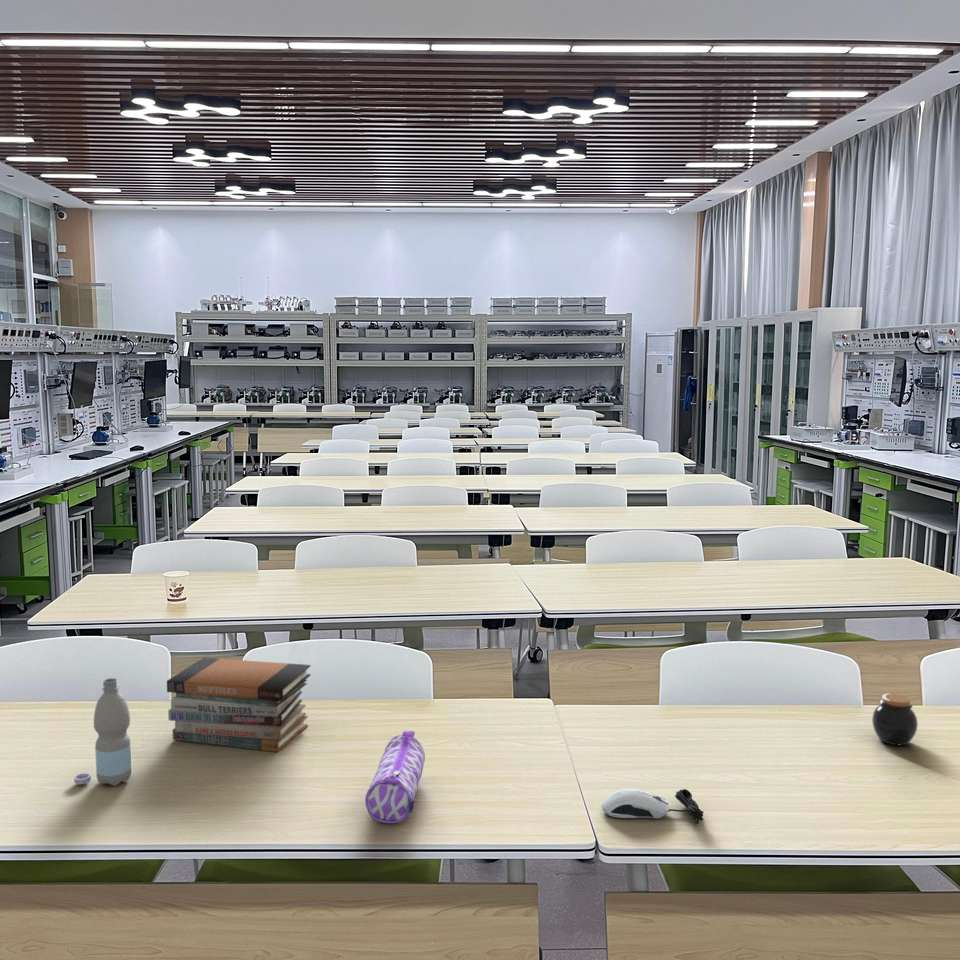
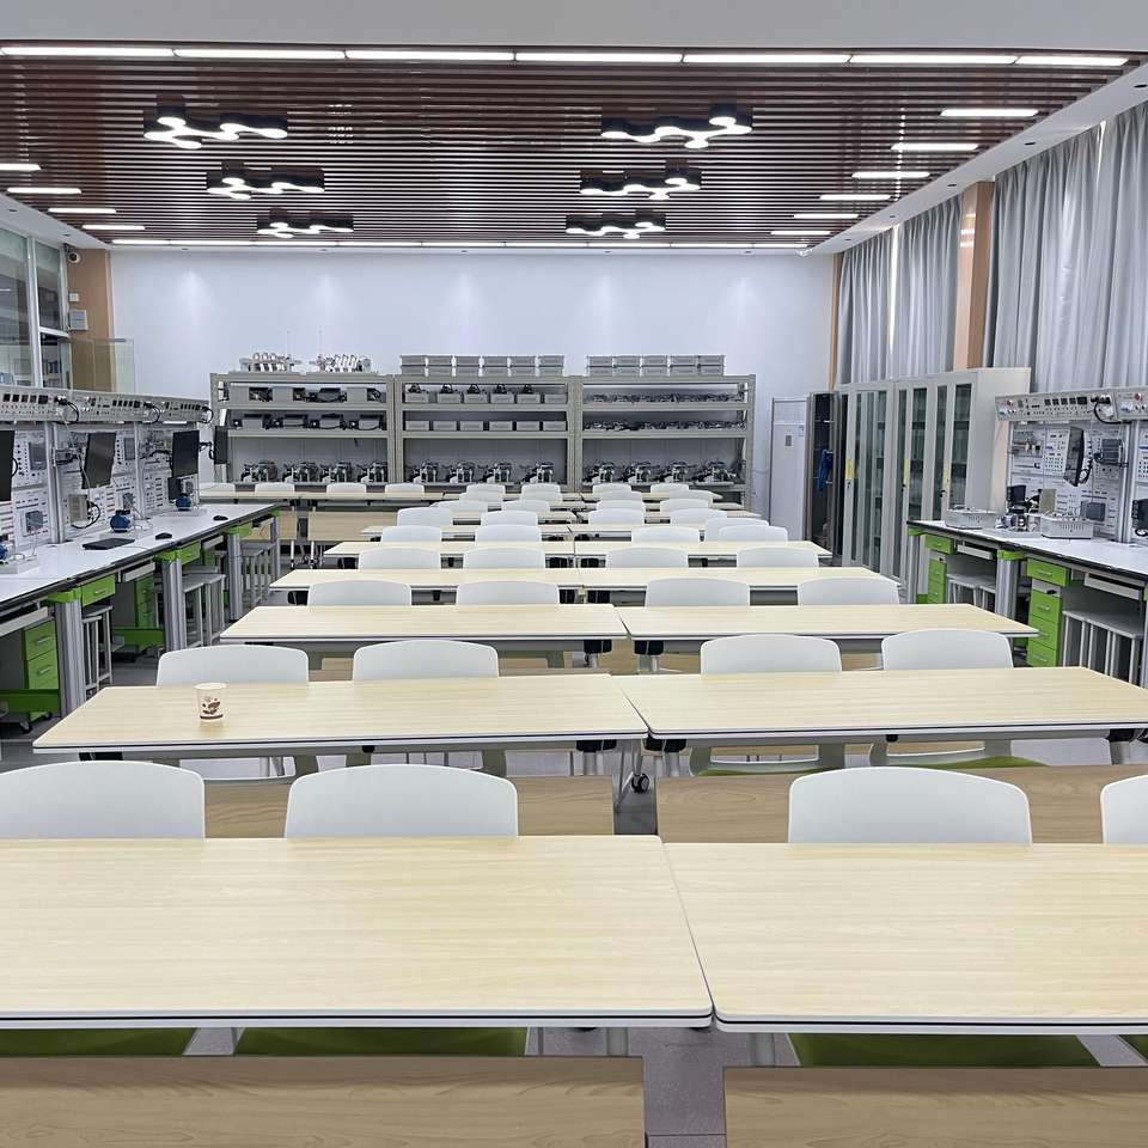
- water bottle [73,677,132,787]
- jar [871,692,919,746]
- computer mouse [601,788,704,825]
- book stack [166,657,312,753]
- pencil case [364,730,426,824]
